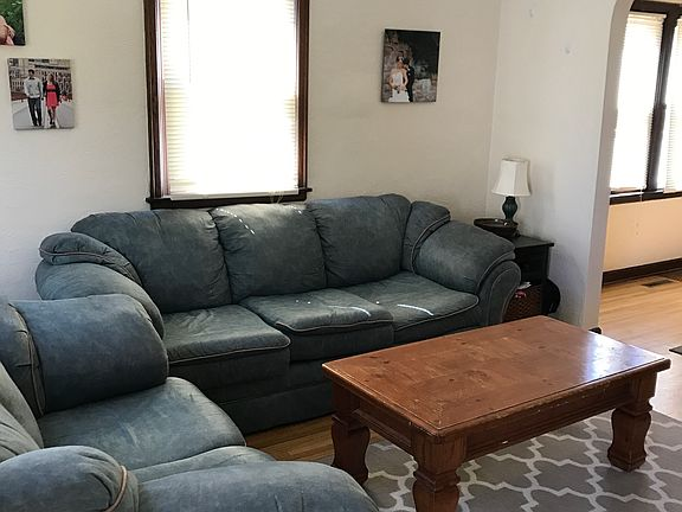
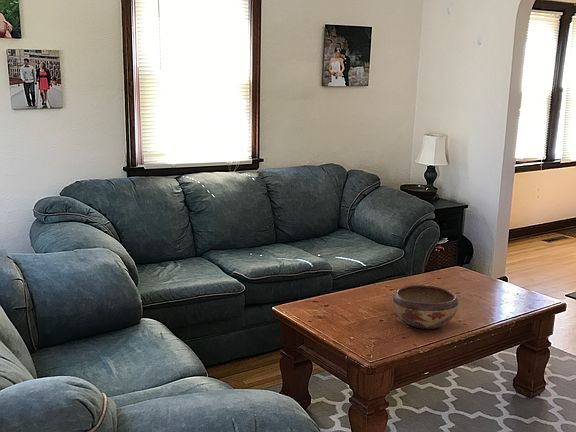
+ decorative bowl [391,284,460,330]
